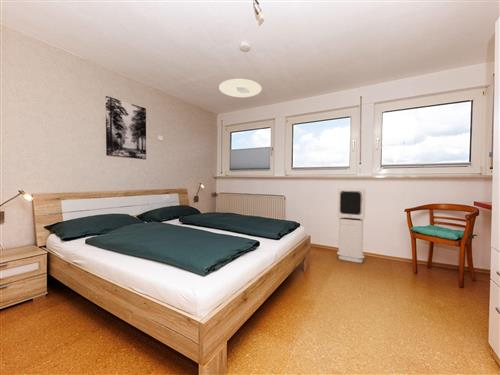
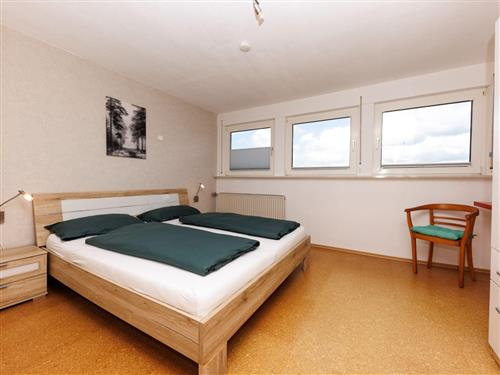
- air purifier [336,187,366,264]
- ceiling light [218,78,263,98]
